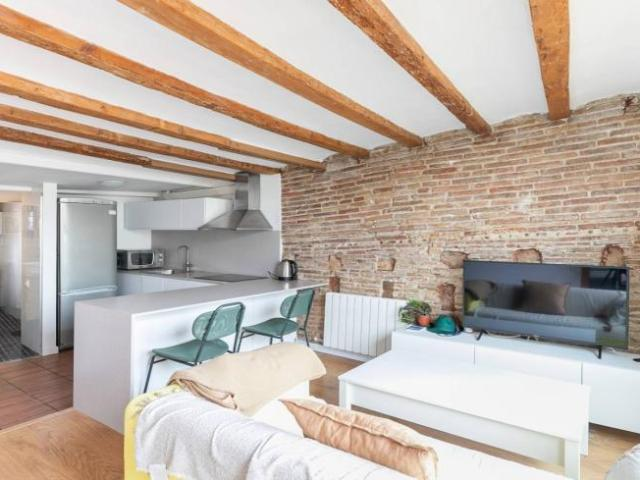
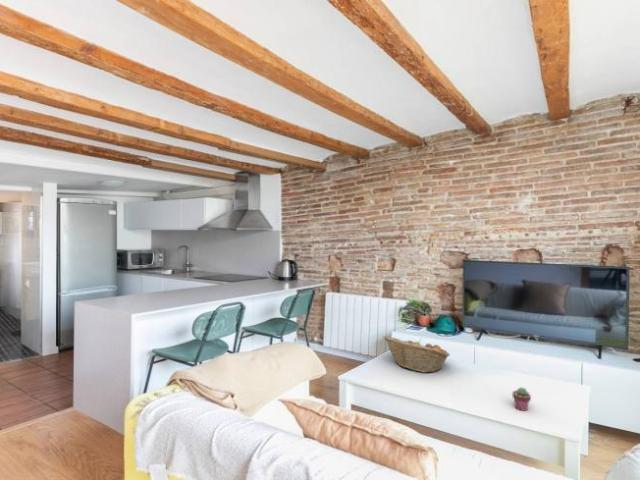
+ fruit basket [383,335,451,374]
+ potted succulent [511,386,532,412]
